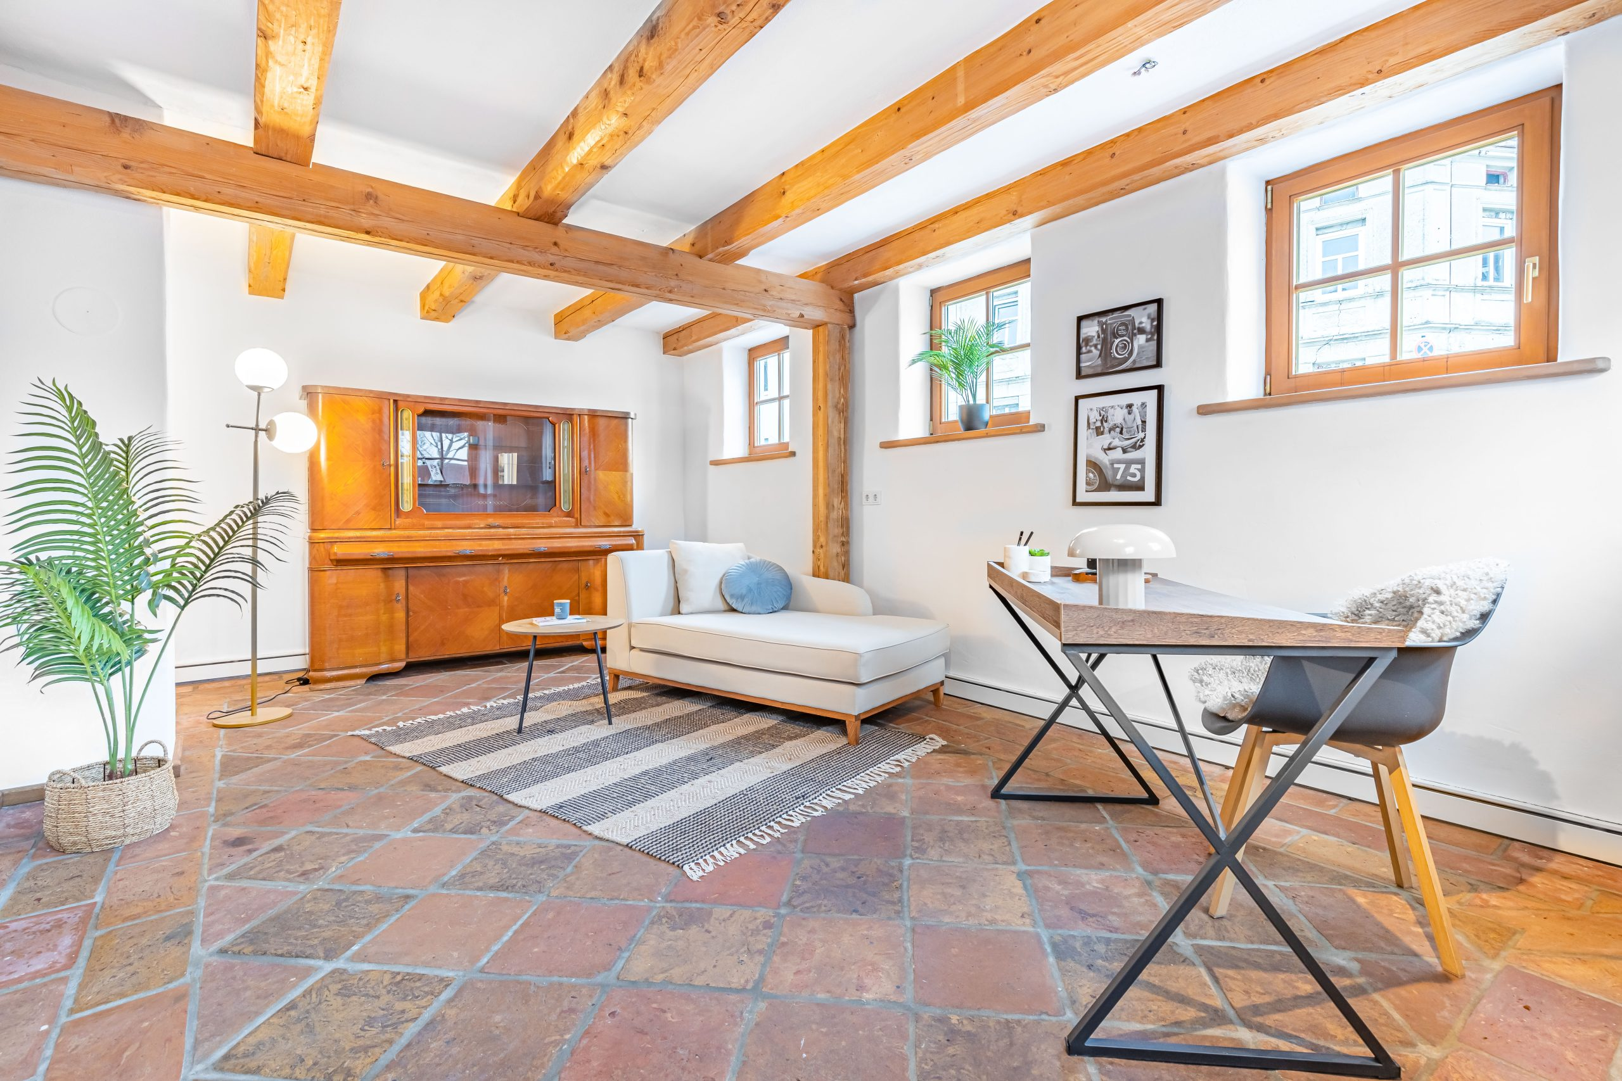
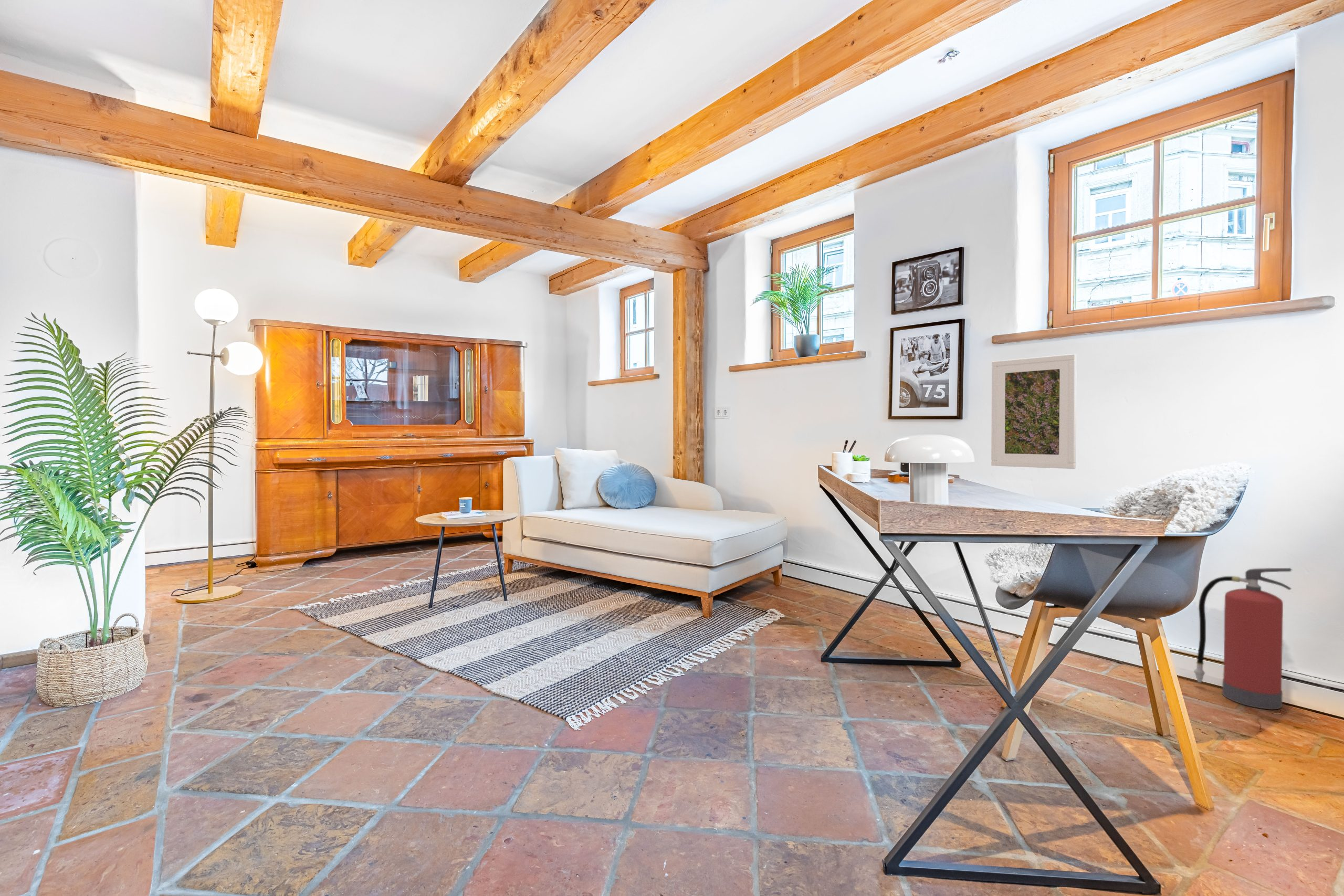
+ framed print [991,353,1077,469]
+ fire extinguisher [1193,567,1293,710]
